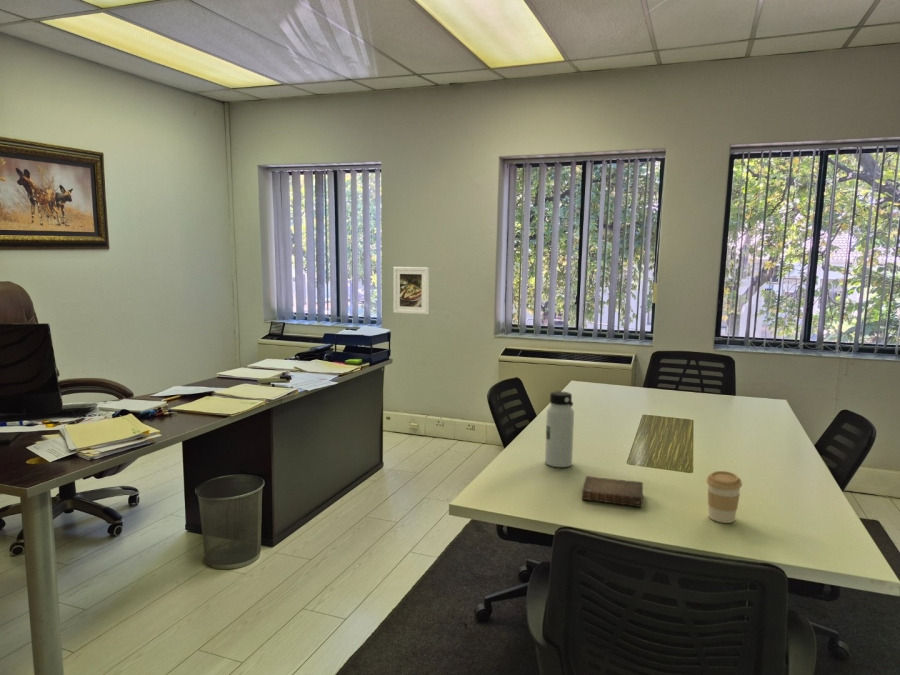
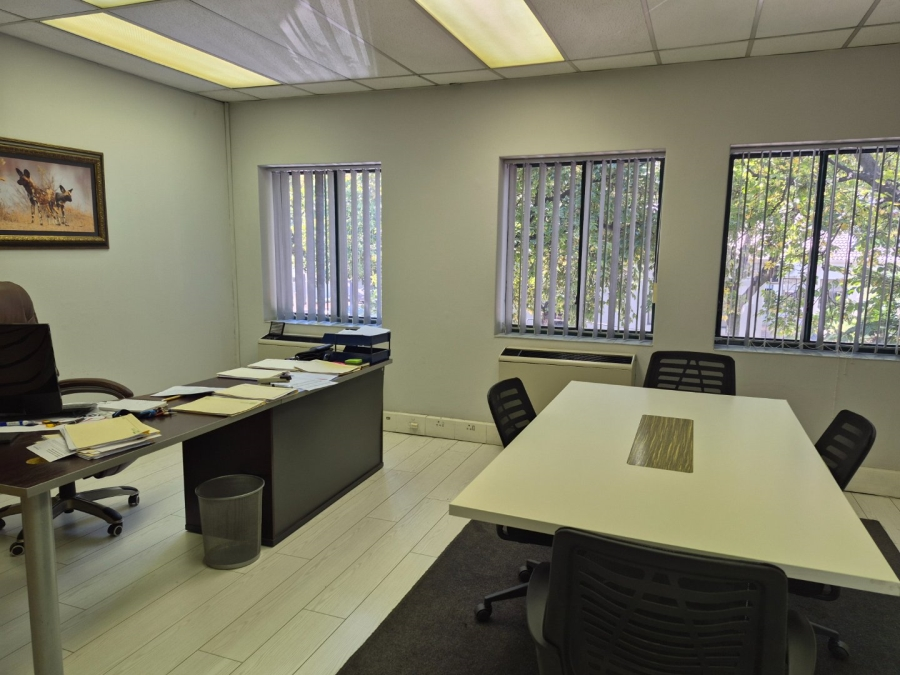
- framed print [393,266,430,315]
- coffee cup [705,470,743,524]
- water bottle [544,390,575,468]
- book [581,475,644,508]
